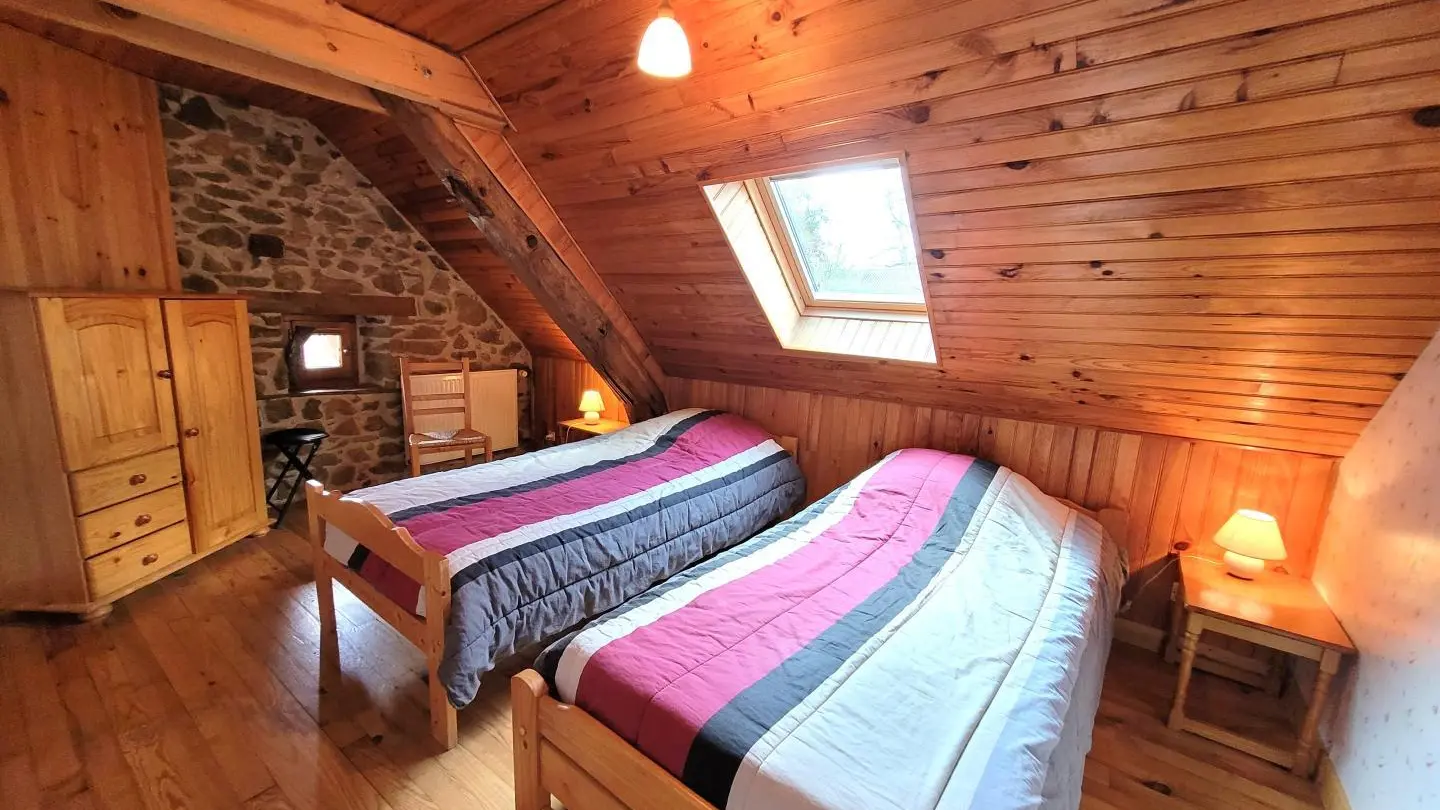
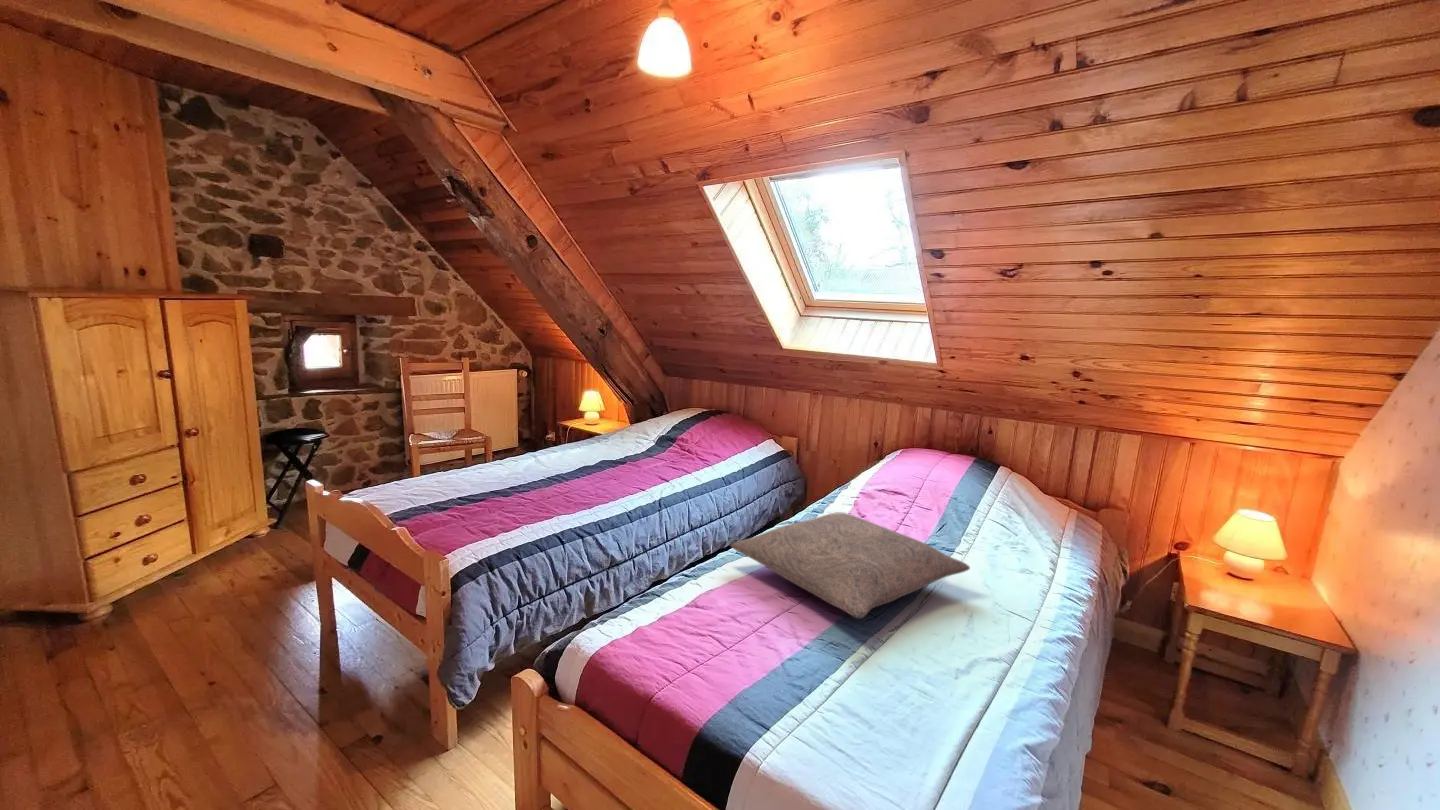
+ pillow [730,512,971,619]
